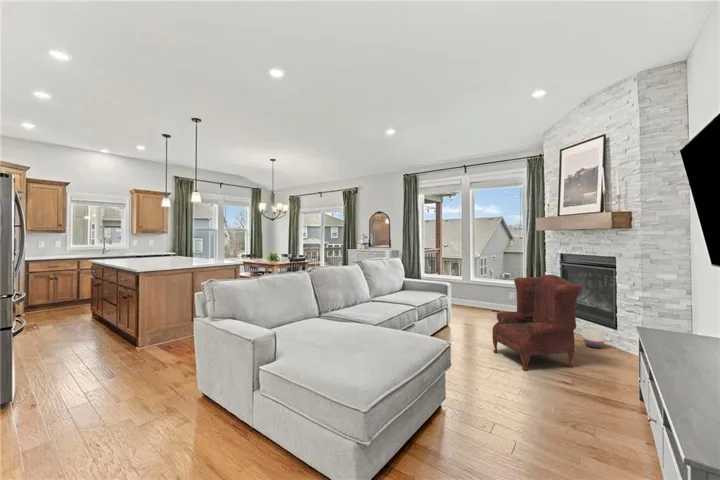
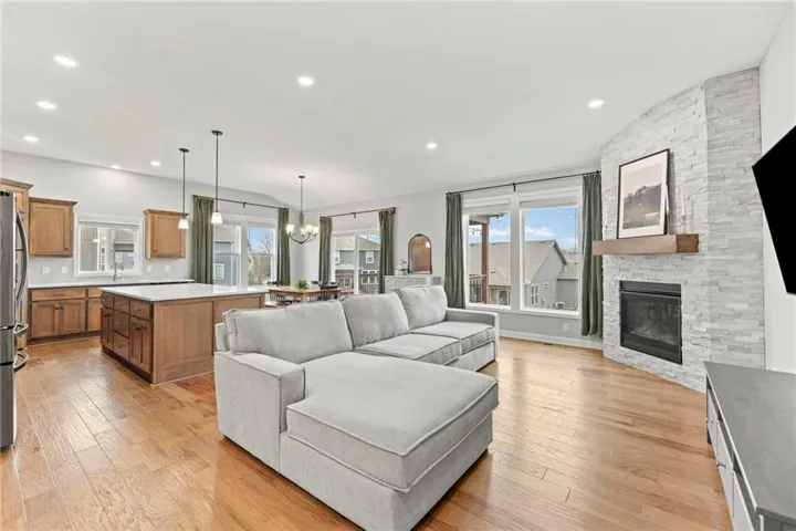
- planter [581,324,606,349]
- armchair [492,274,583,372]
